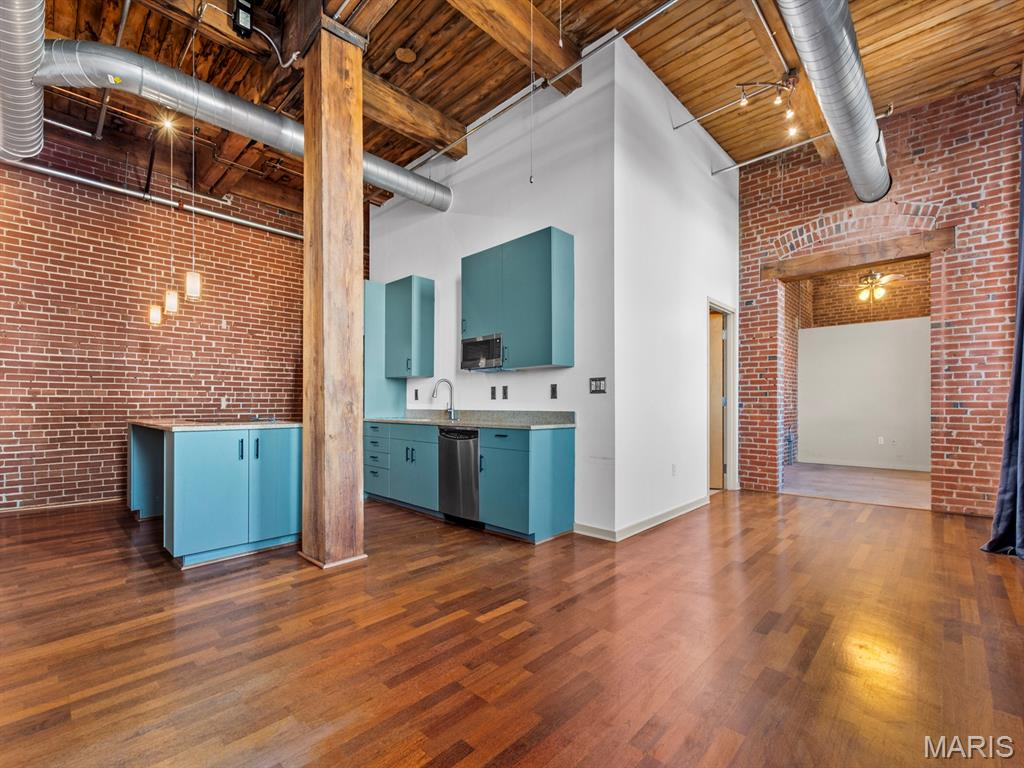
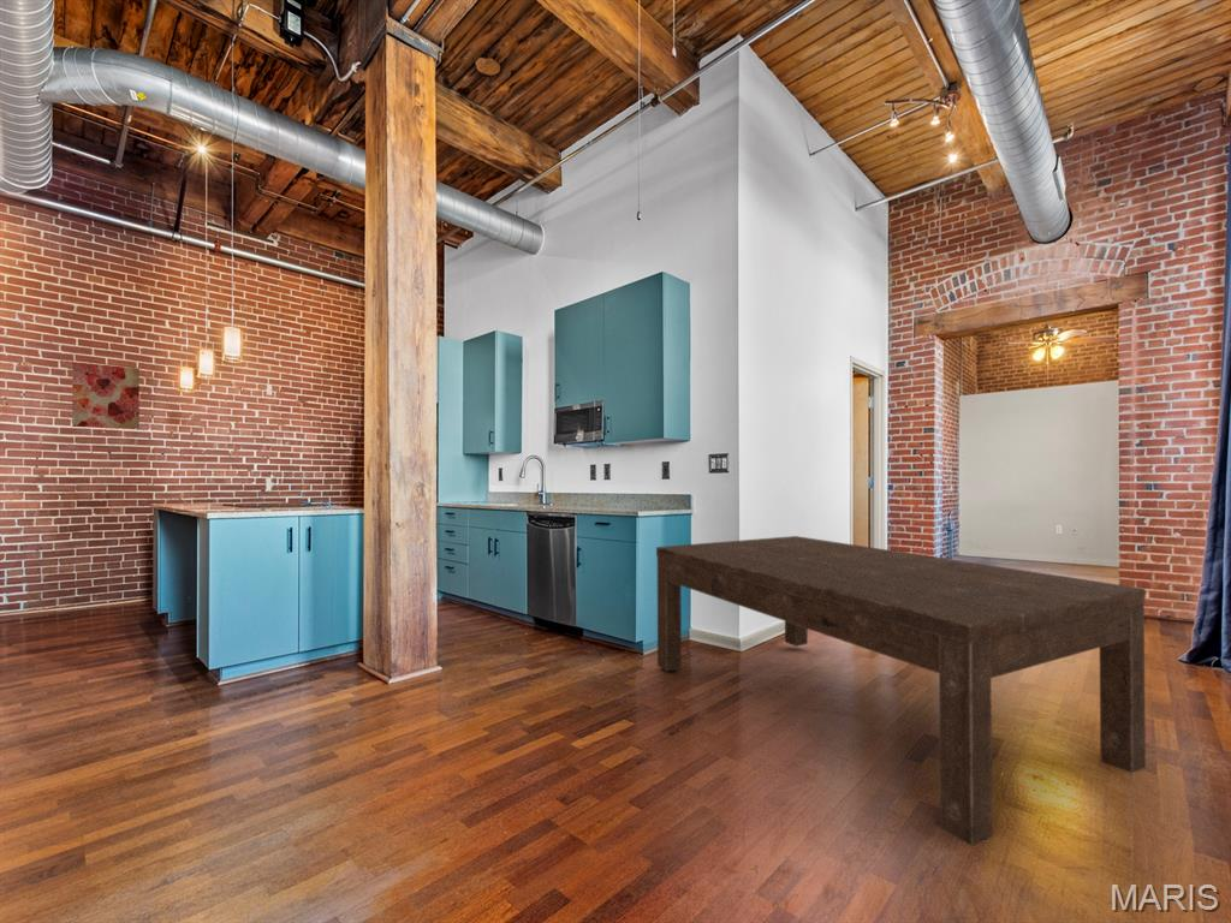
+ wall art [71,362,141,430]
+ dining table [655,535,1147,847]
